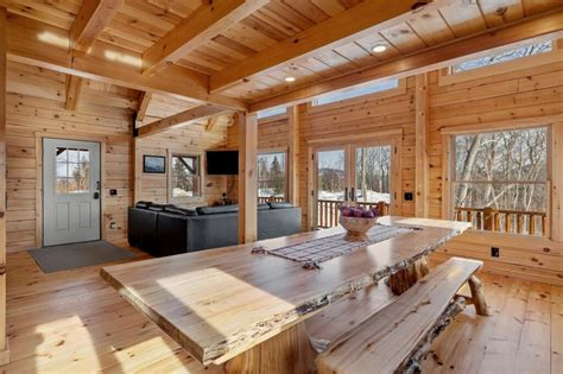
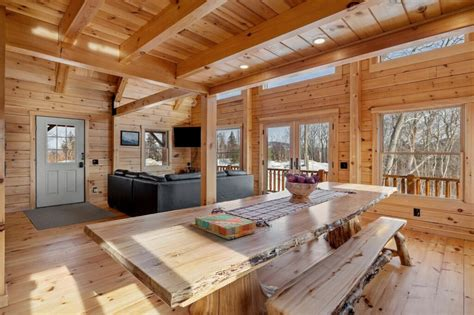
+ board game [189,212,257,240]
